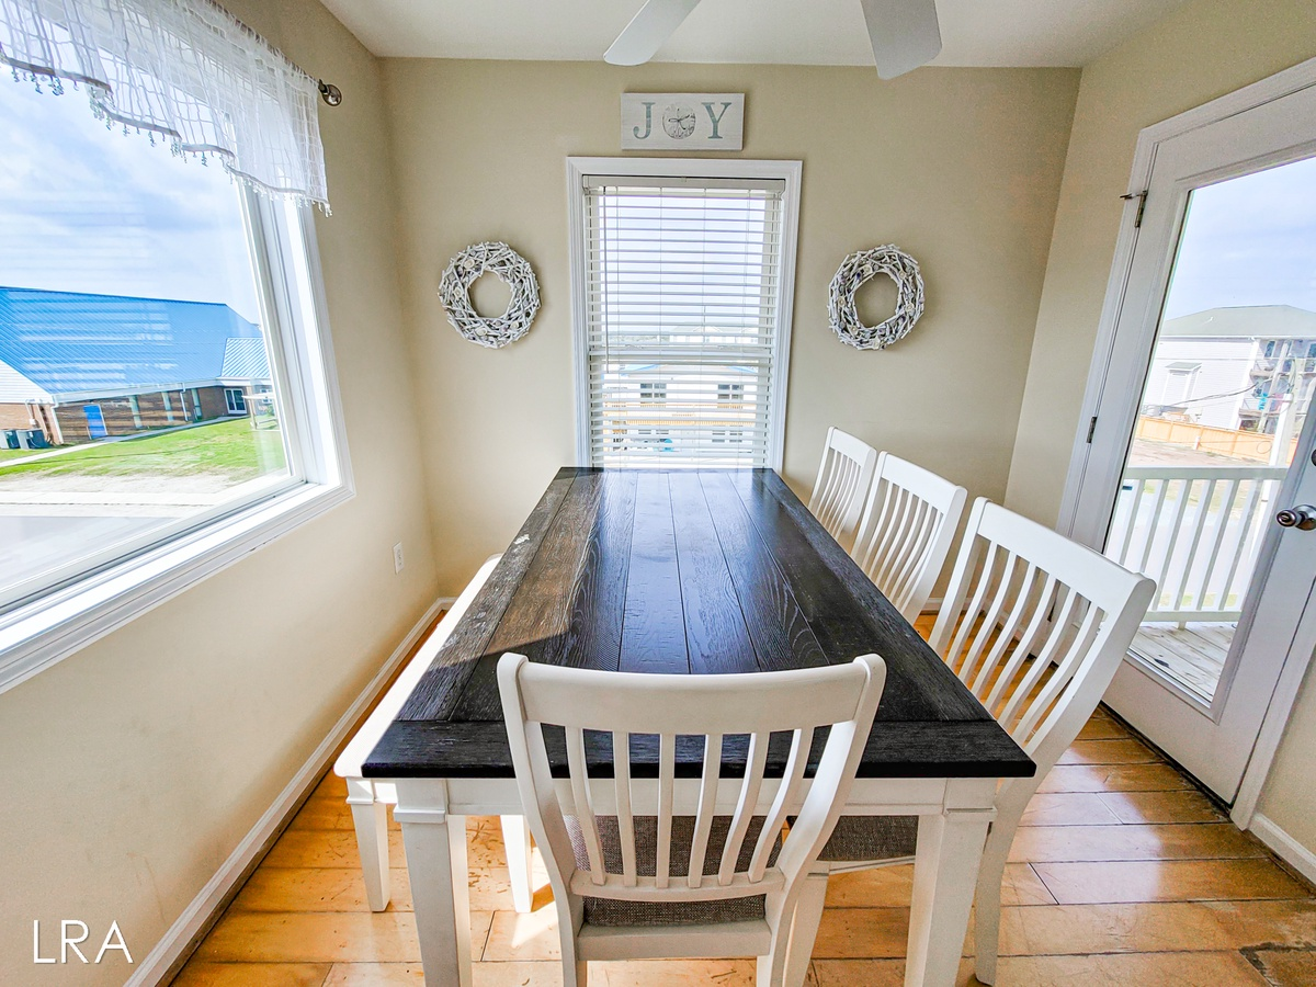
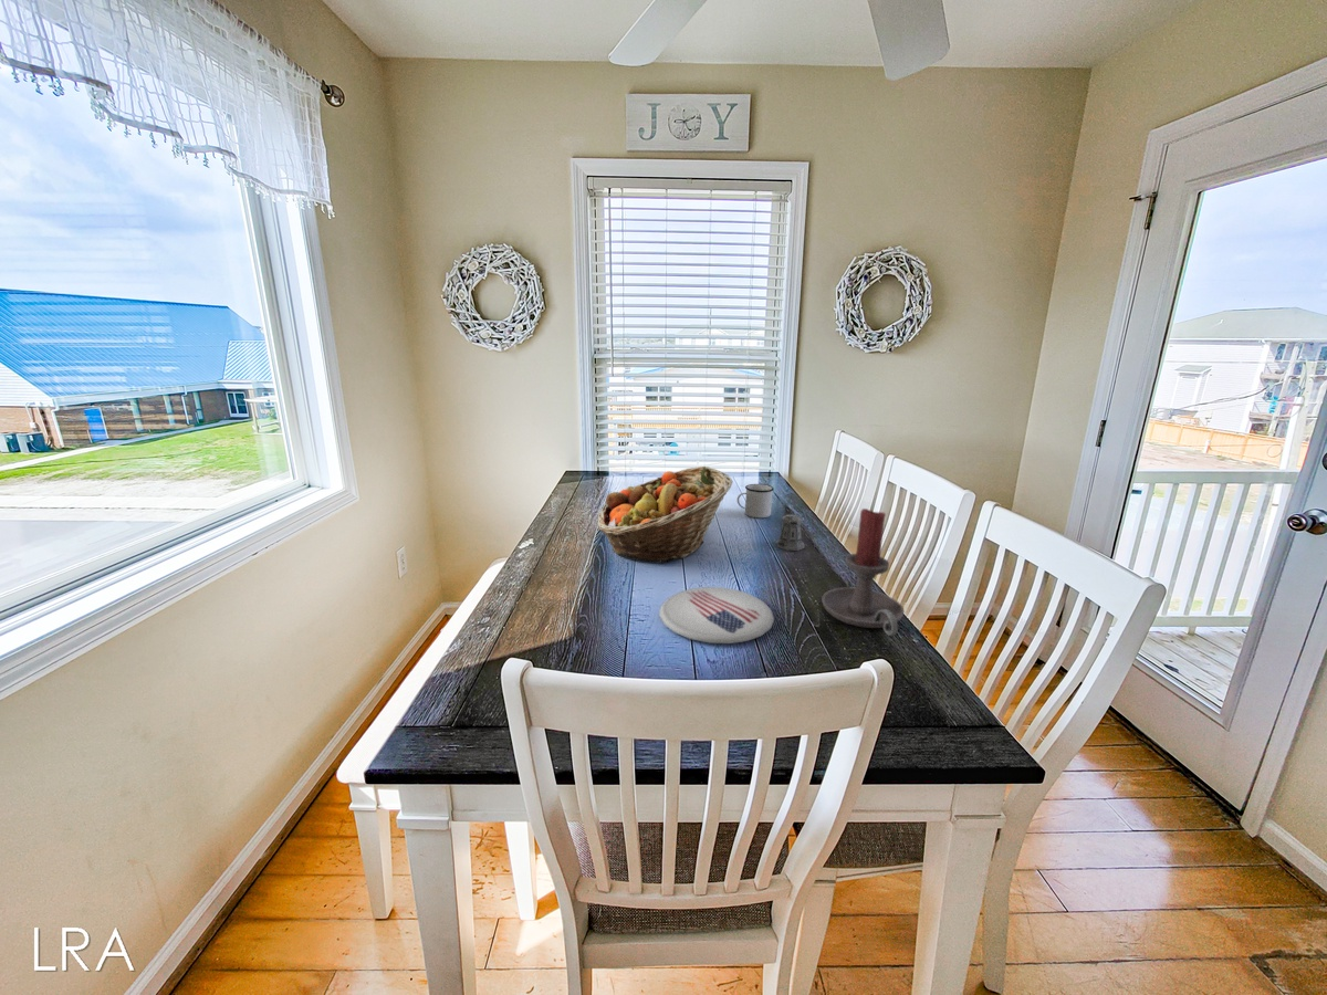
+ plate [658,586,775,645]
+ candle holder [821,507,906,637]
+ mug [736,483,775,519]
+ fruit basket [596,465,733,565]
+ pepper shaker [775,513,808,552]
